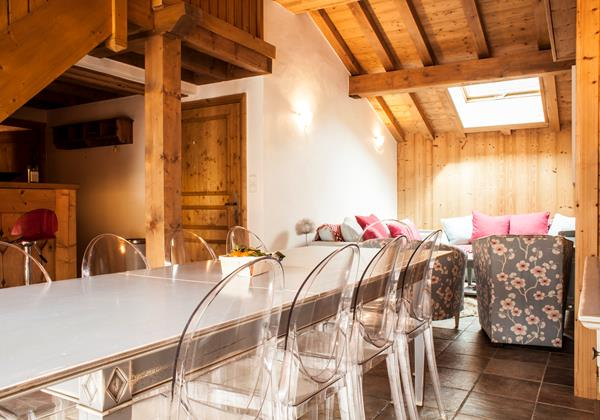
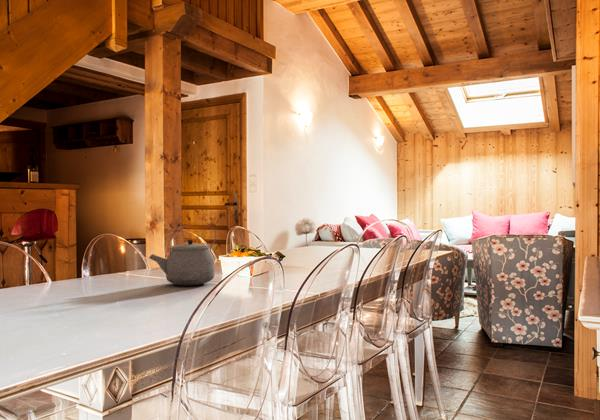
+ tea kettle [148,225,217,287]
